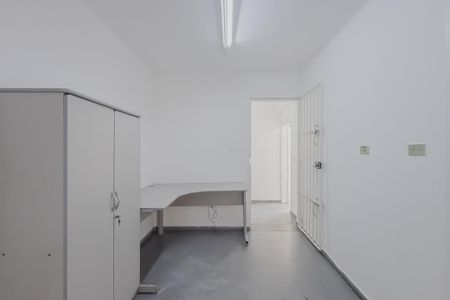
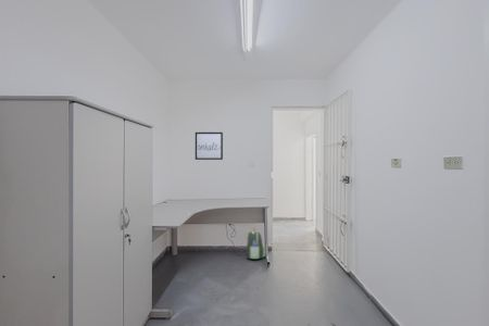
+ backpack [246,225,266,260]
+ wall art [195,131,224,161]
